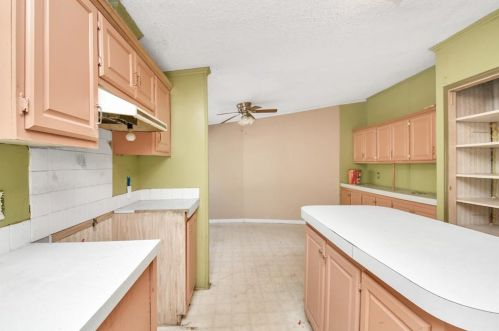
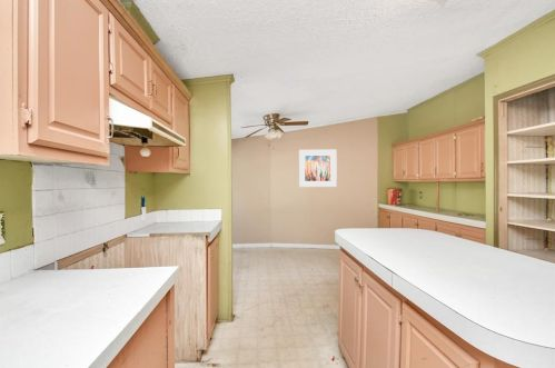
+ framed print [298,149,338,188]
